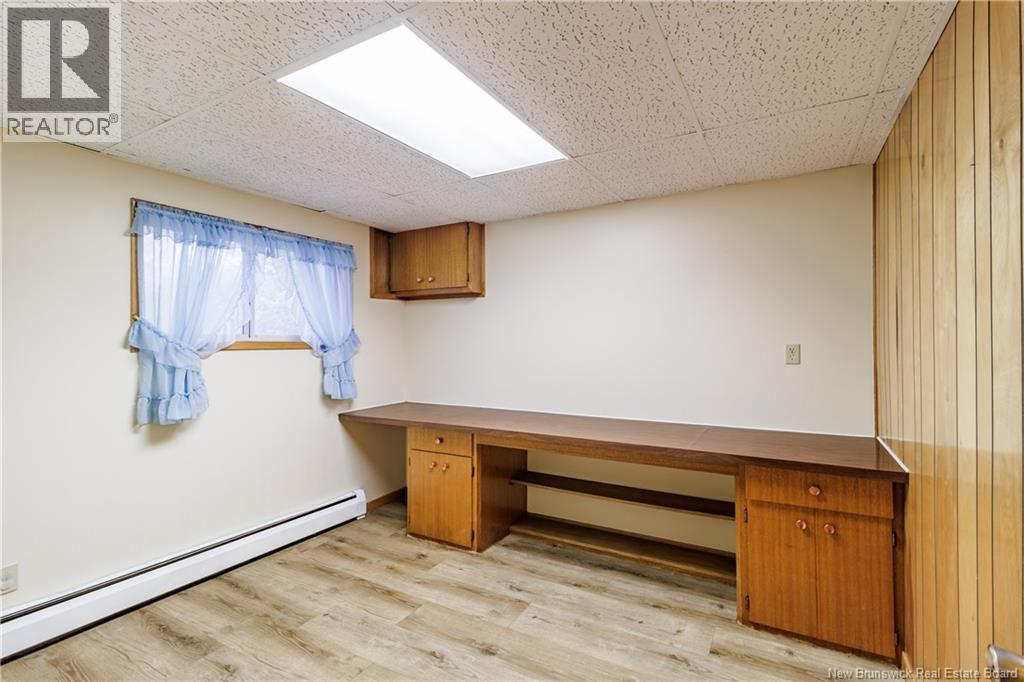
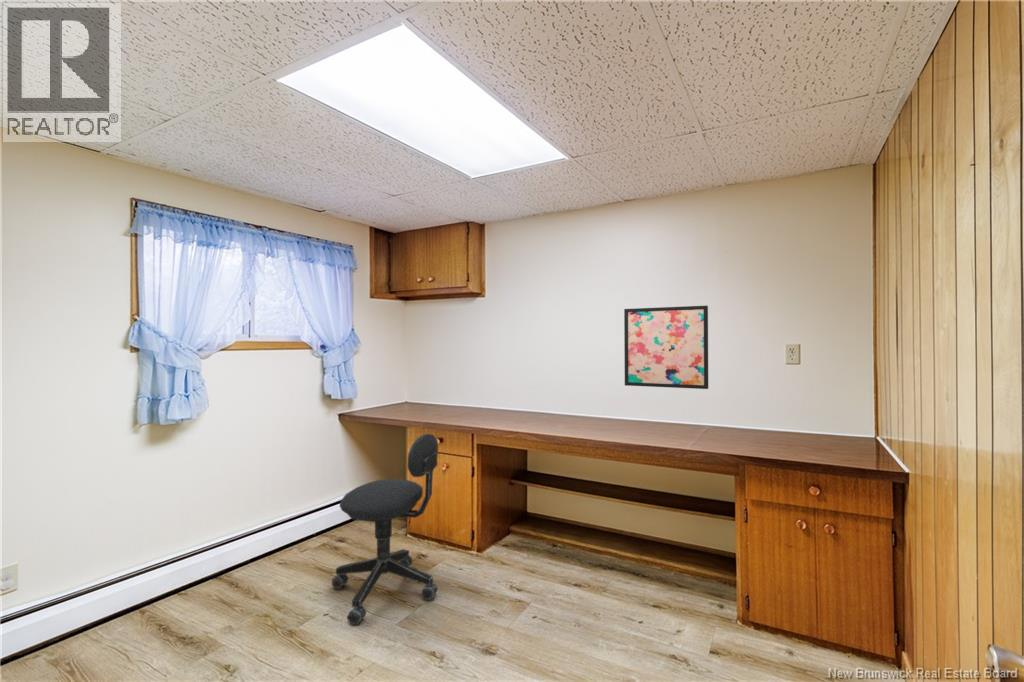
+ office chair [331,433,439,626]
+ wall art [623,305,709,390]
